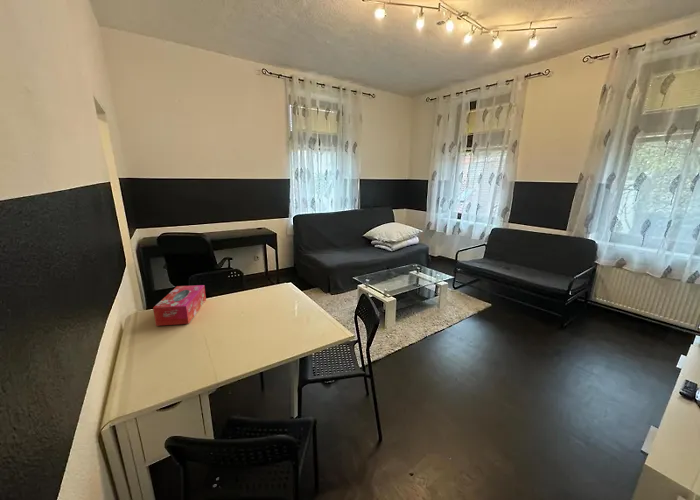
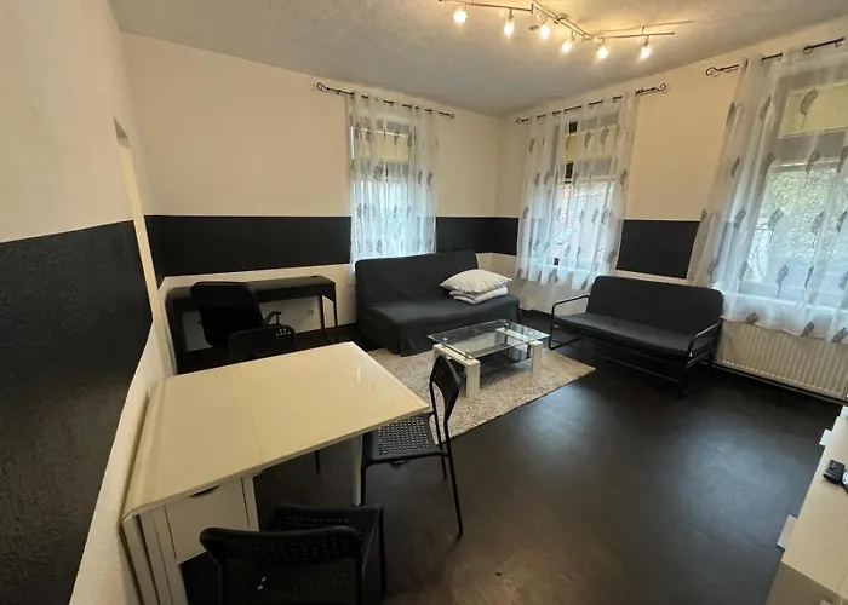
- tissue box [152,284,207,327]
